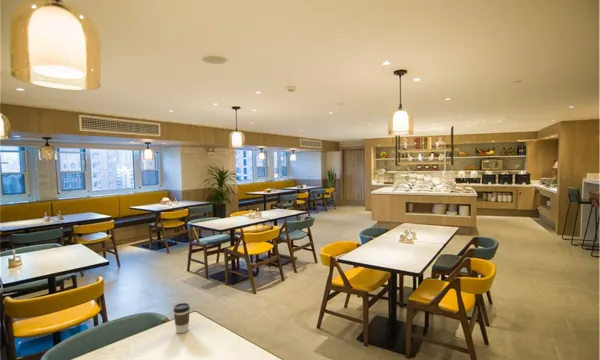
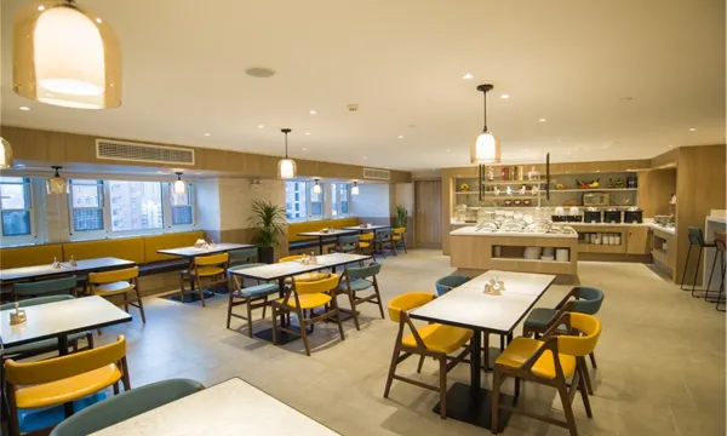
- coffee cup [172,302,191,335]
